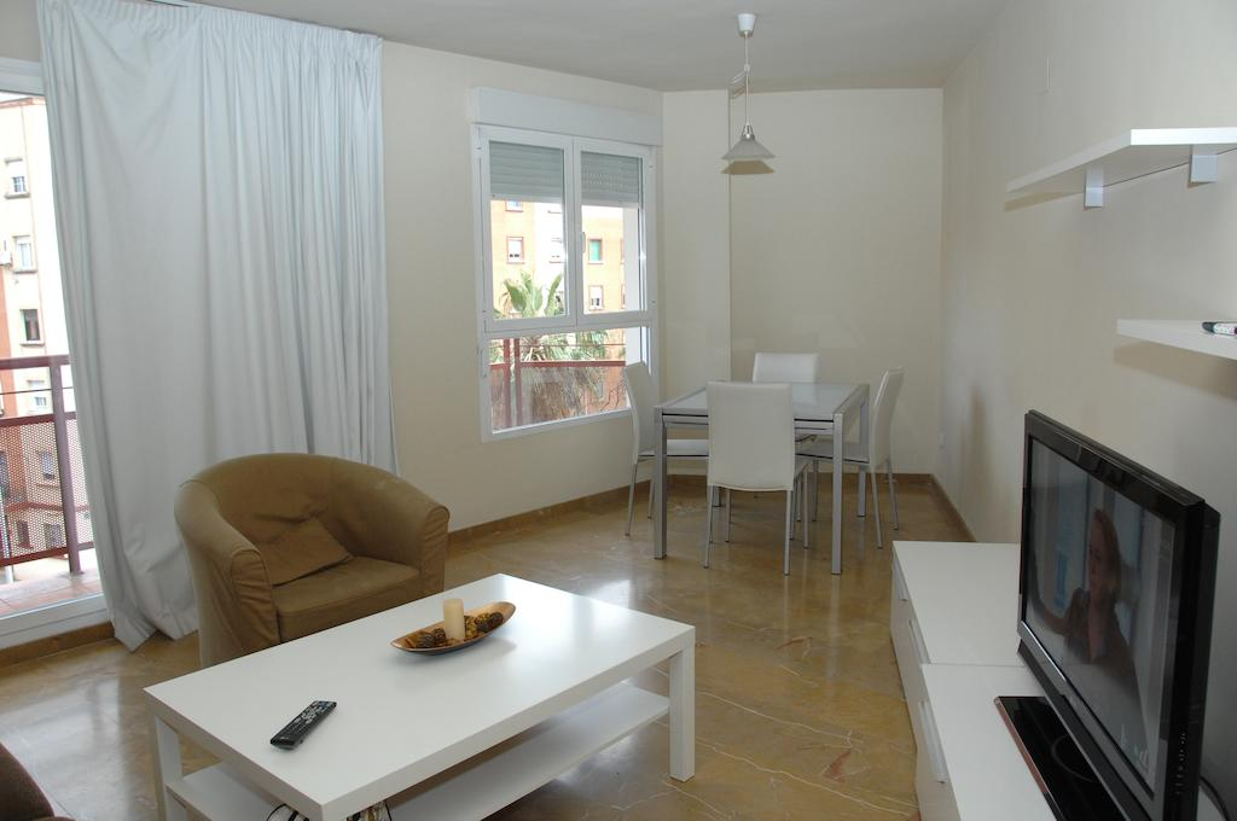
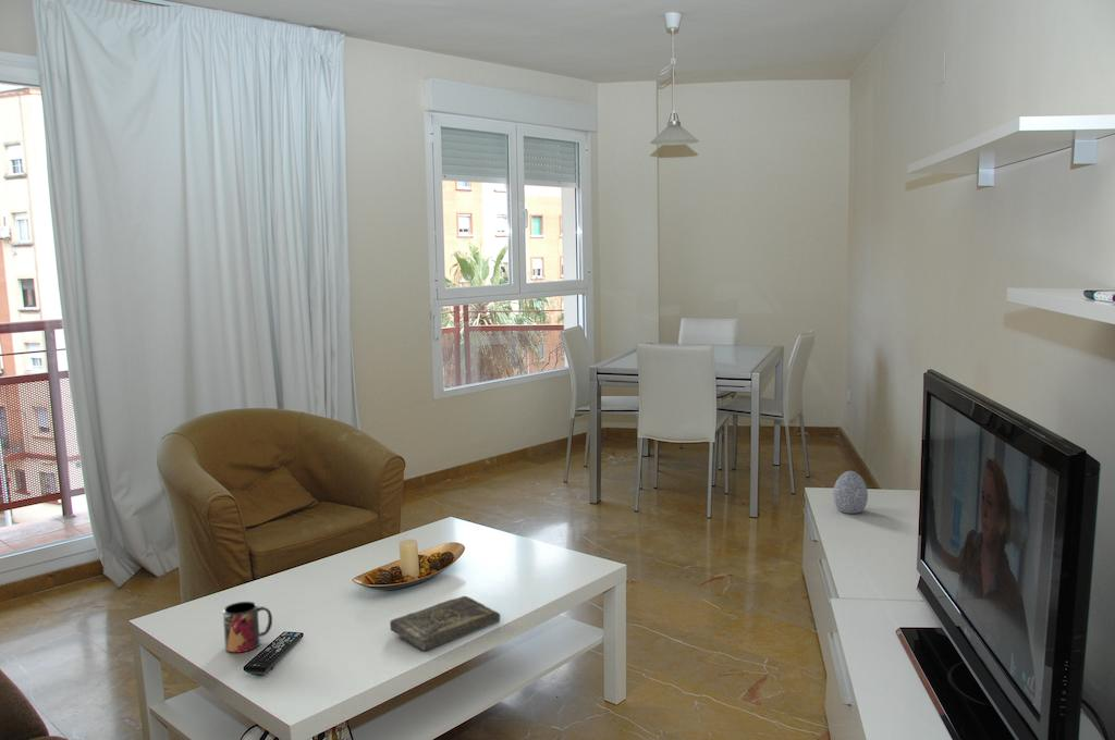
+ decorative egg [832,470,869,515]
+ book [389,595,501,652]
+ mug [222,601,273,654]
